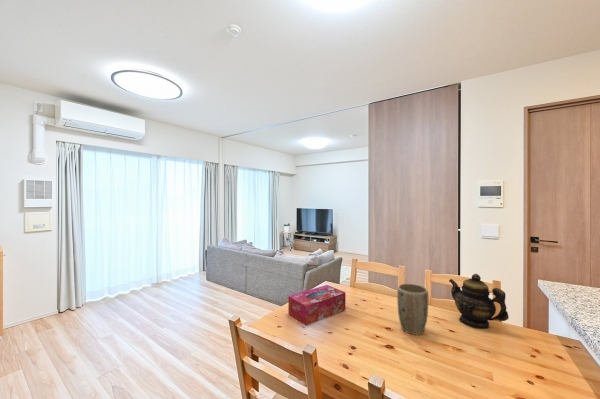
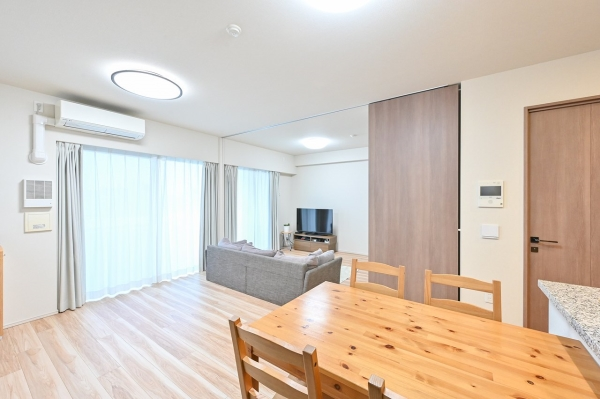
- teapot [448,273,510,330]
- tissue box [287,284,347,327]
- plant pot [396,283,429,336]
